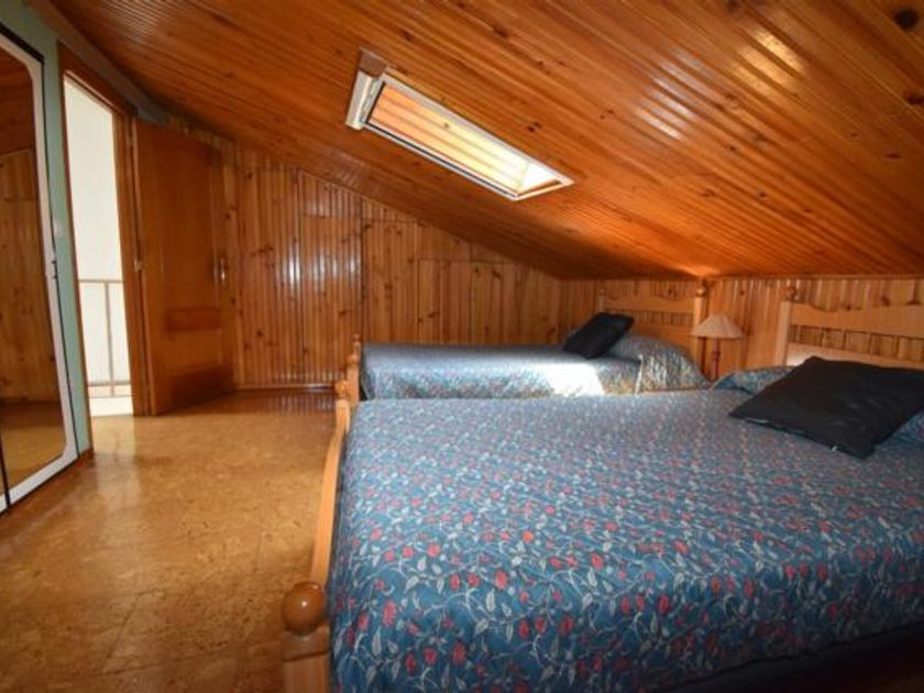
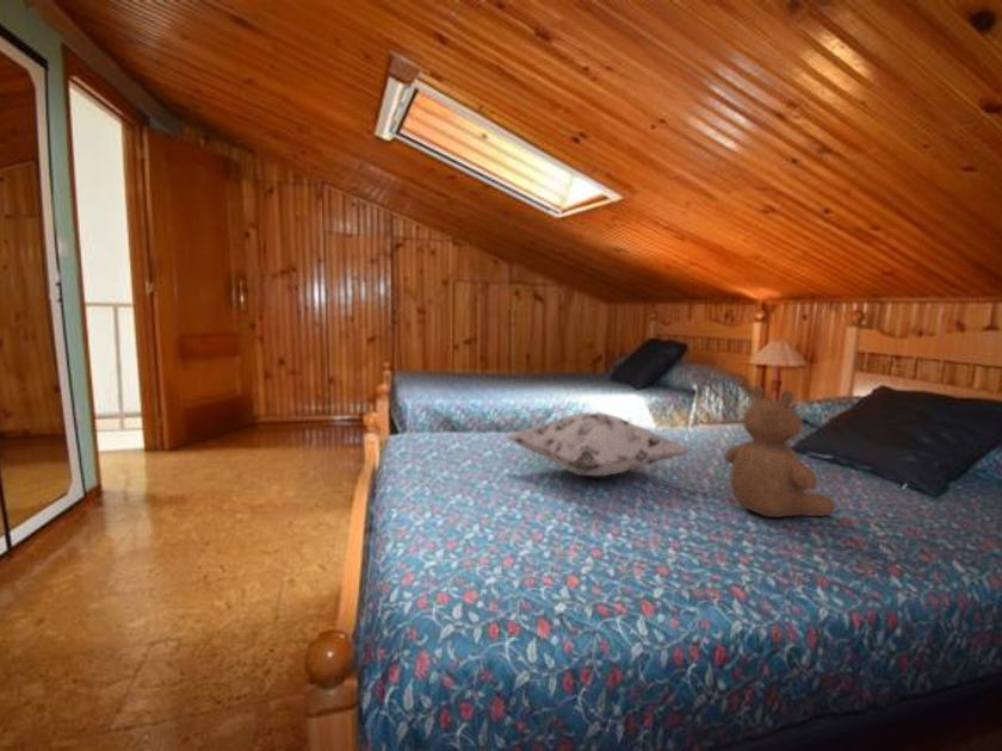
+ teddy bear [723,384,836,519]
+ decorative pillow [503,410,693,477]
